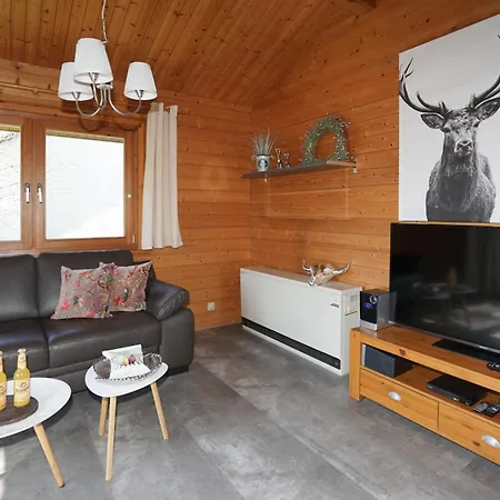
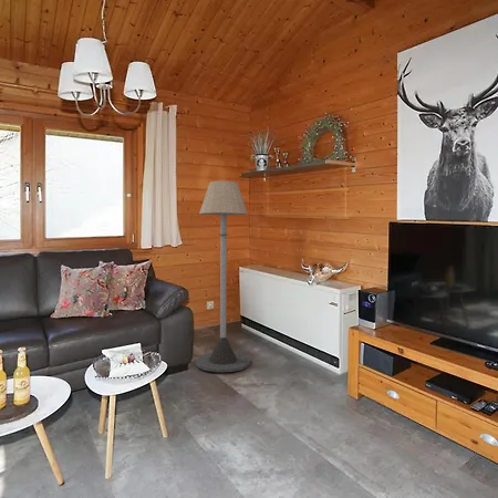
+ floor lamp [194,180,251,373]
